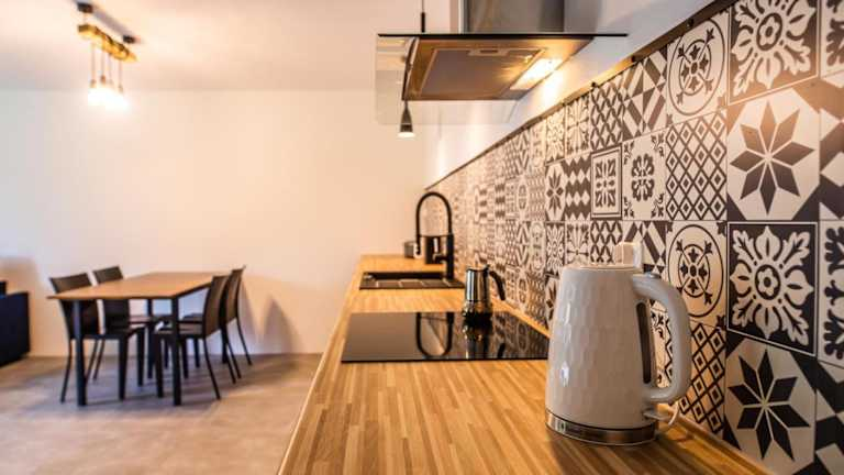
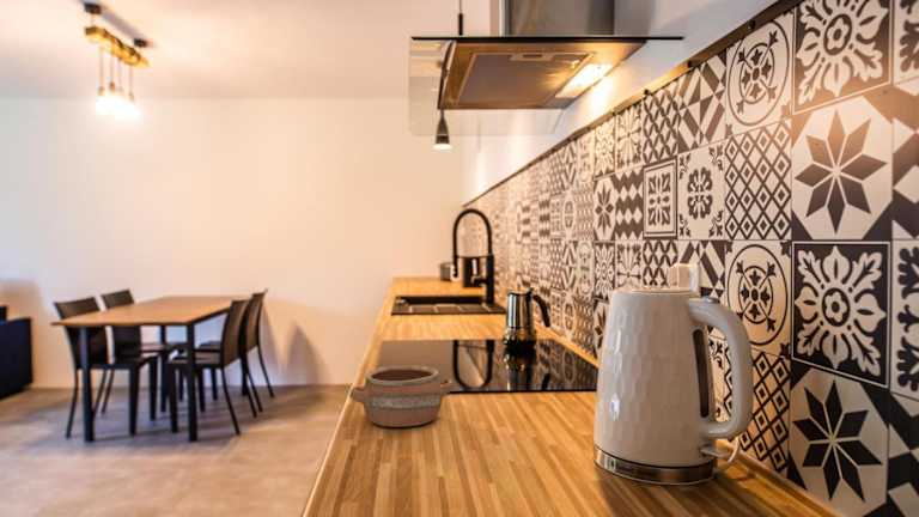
+ pottery [348,364,455,428]
